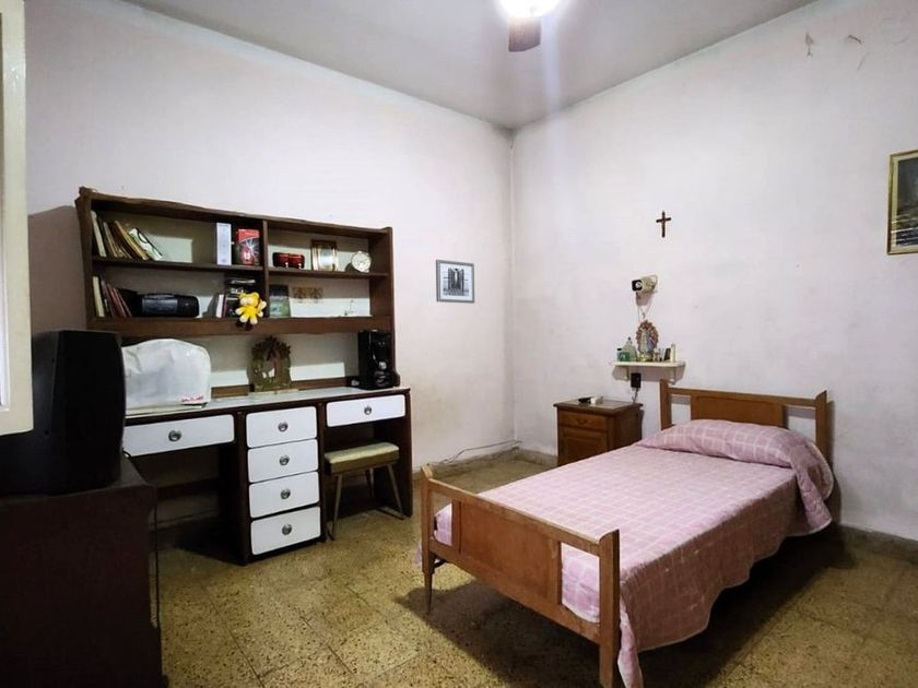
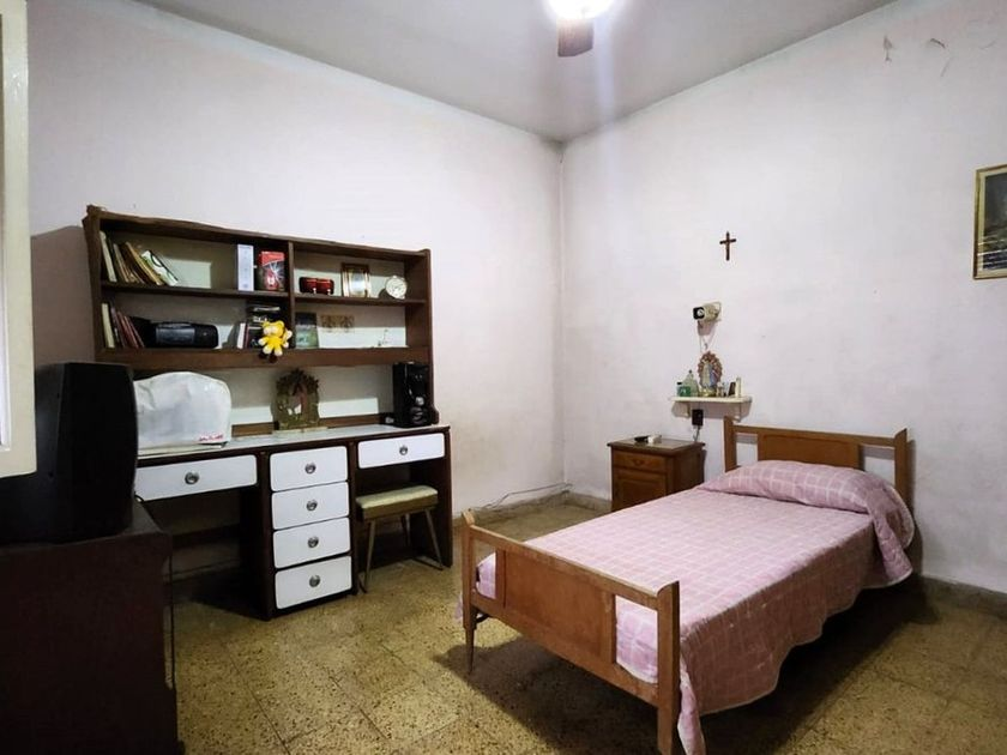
- wall art [435,259,475,305]
